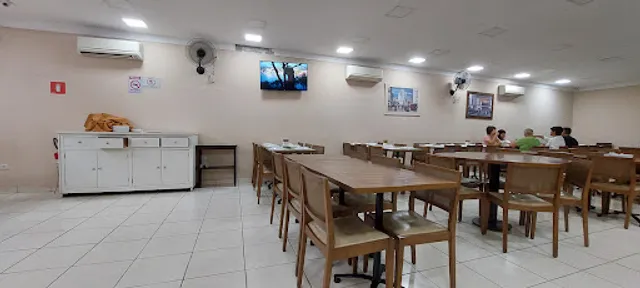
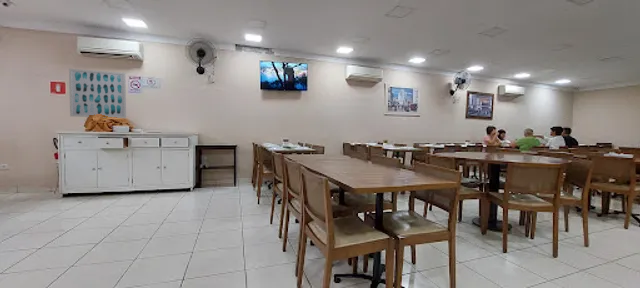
+ wall art [68,68,127,119]
